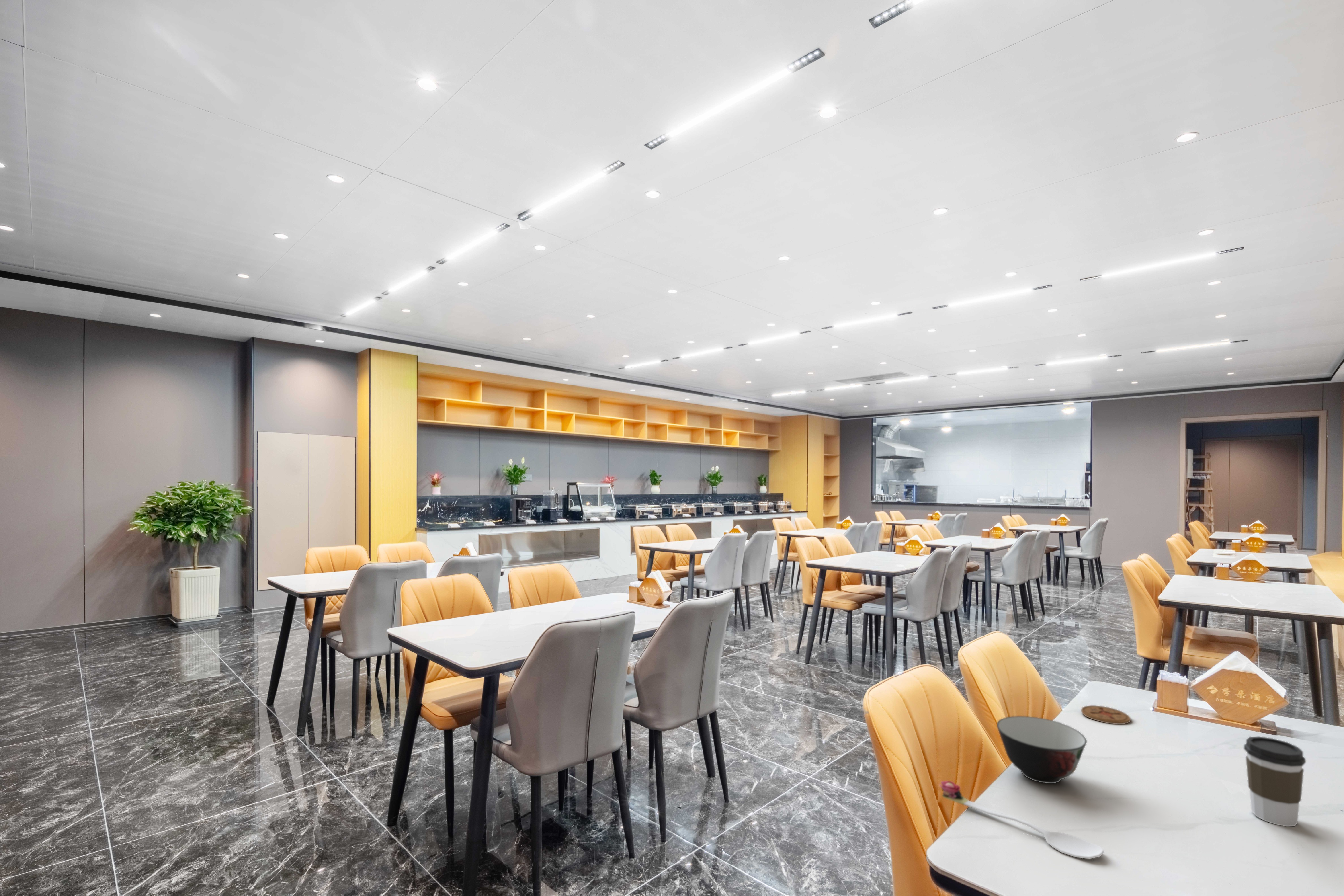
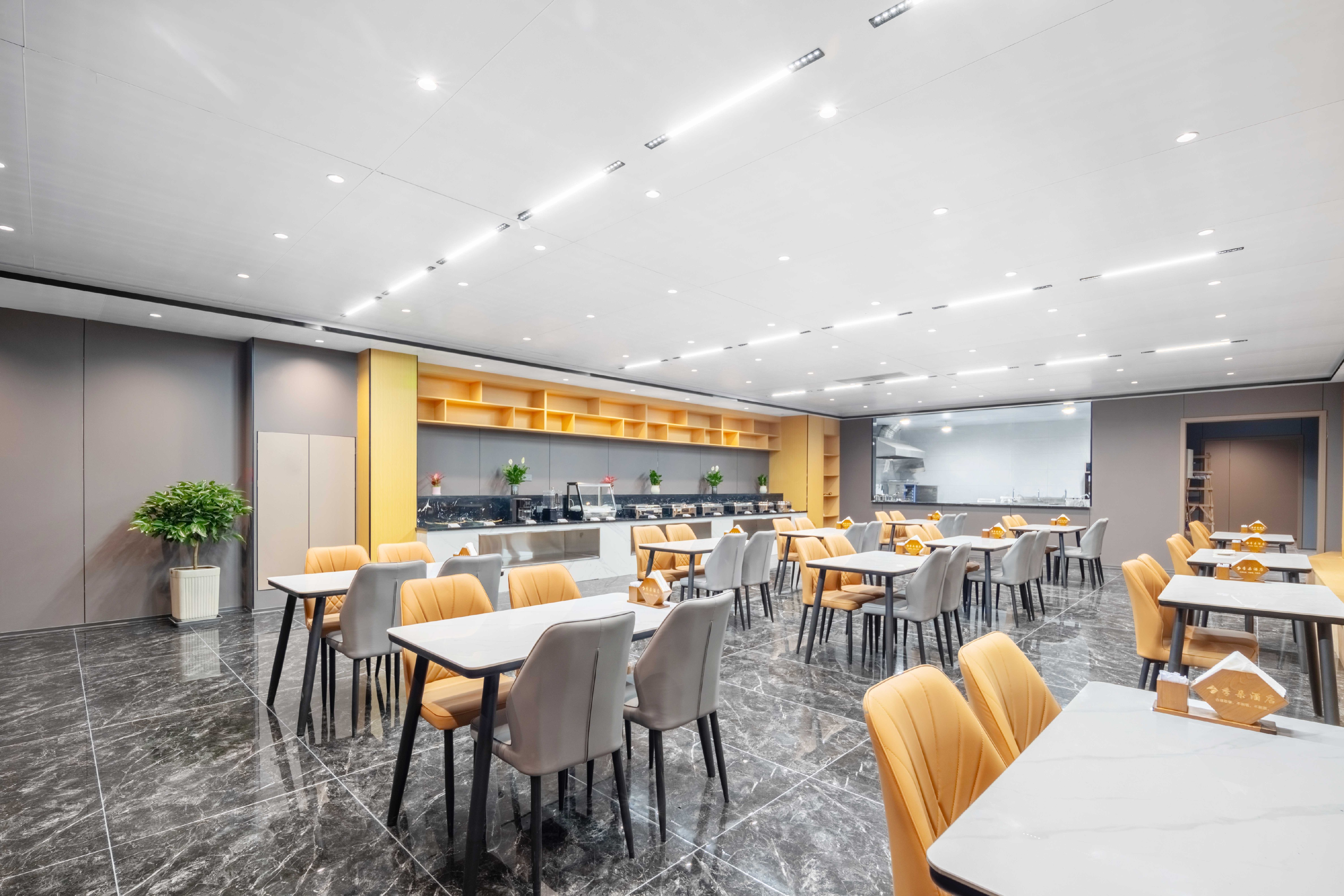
- coaster [1081,705,1131,725]
- spoon [939,781,1105,859]
- soup bowl [997,716,1087,784]
- coffee cup [1244,736,1306,827]
